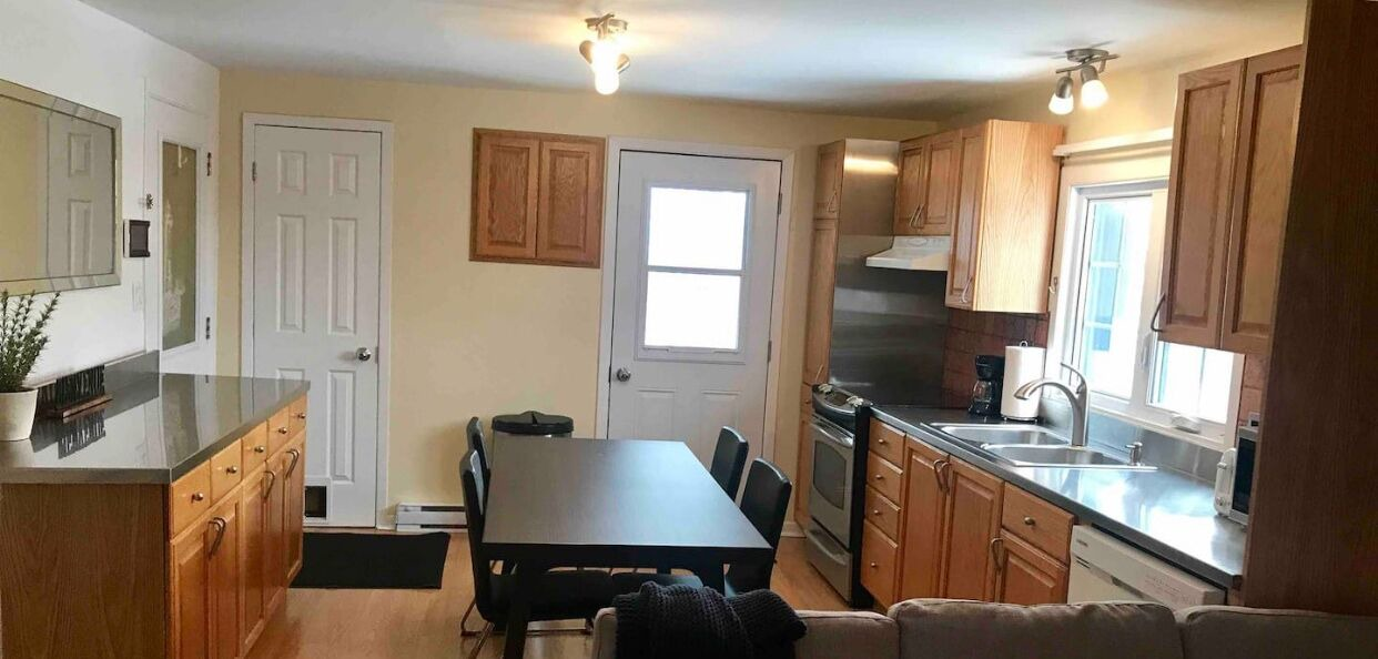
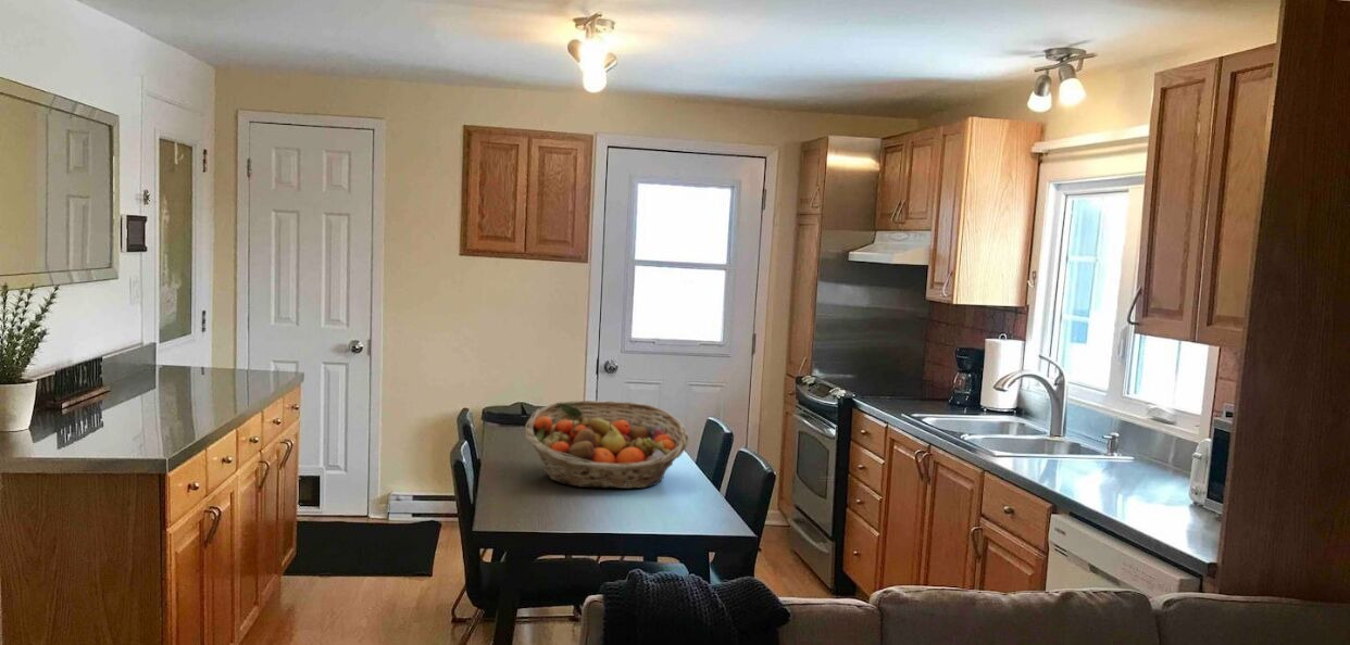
+ fruit basket [524,400,690,490]
